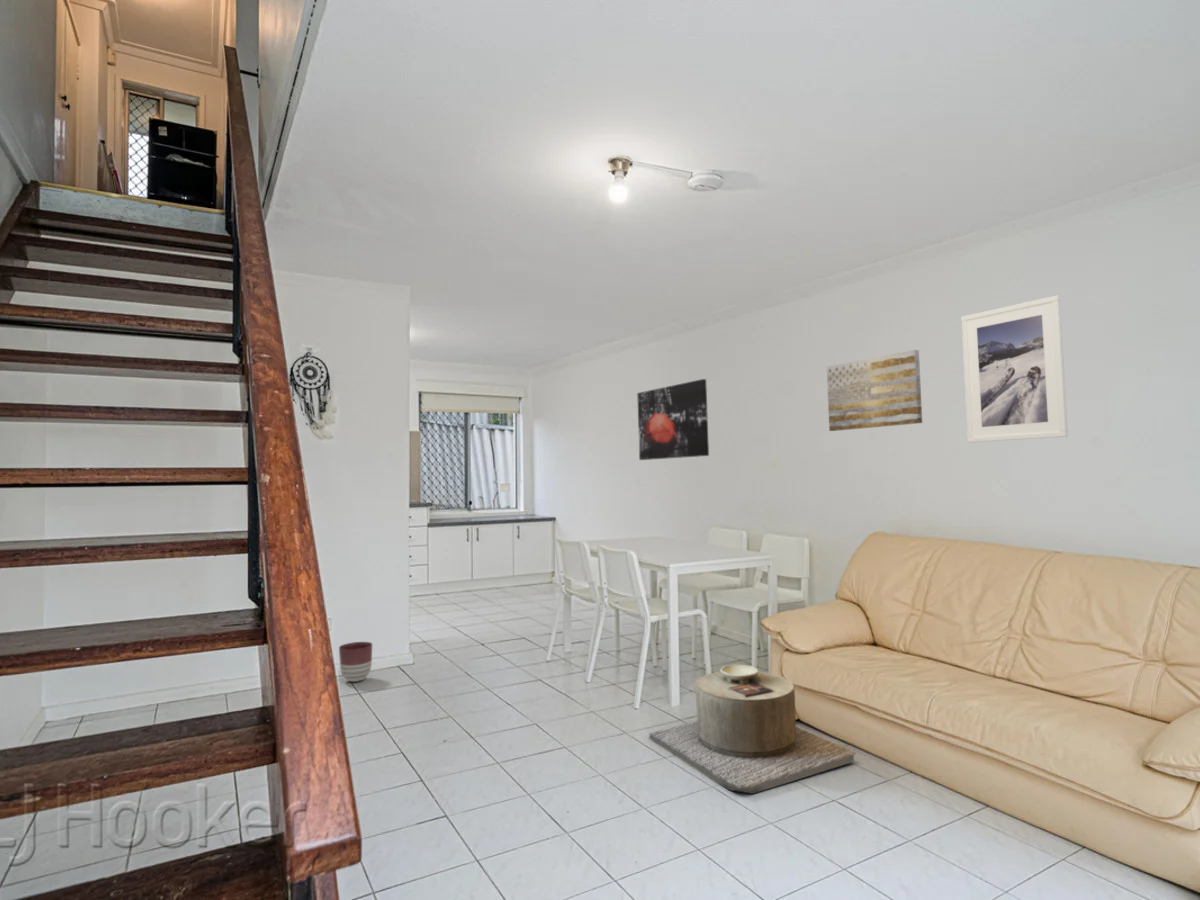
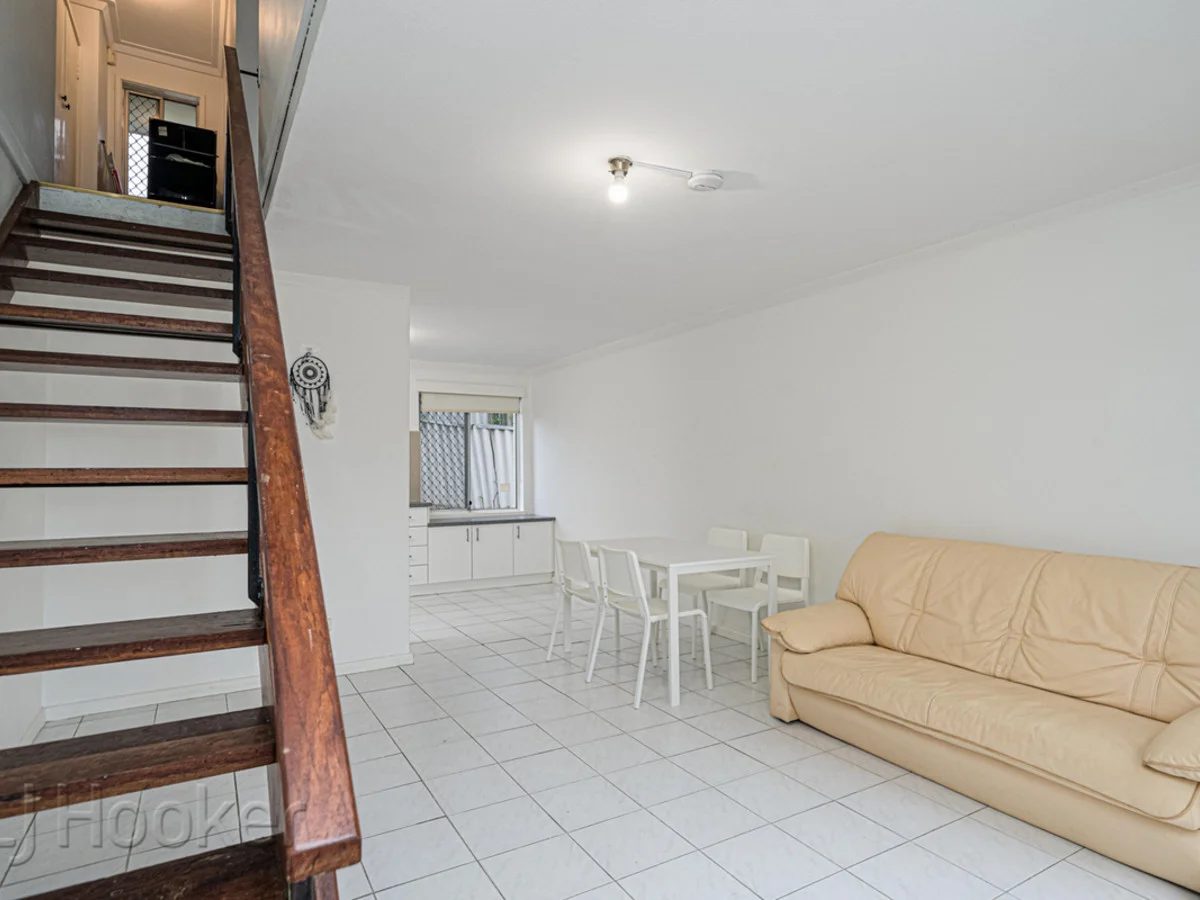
- planter [338,641,373,683]
- side table [648,664,857,795]
- wall art [636,378,710,461]
- wall art [826,349,923,432]
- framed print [961,295,1069,443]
